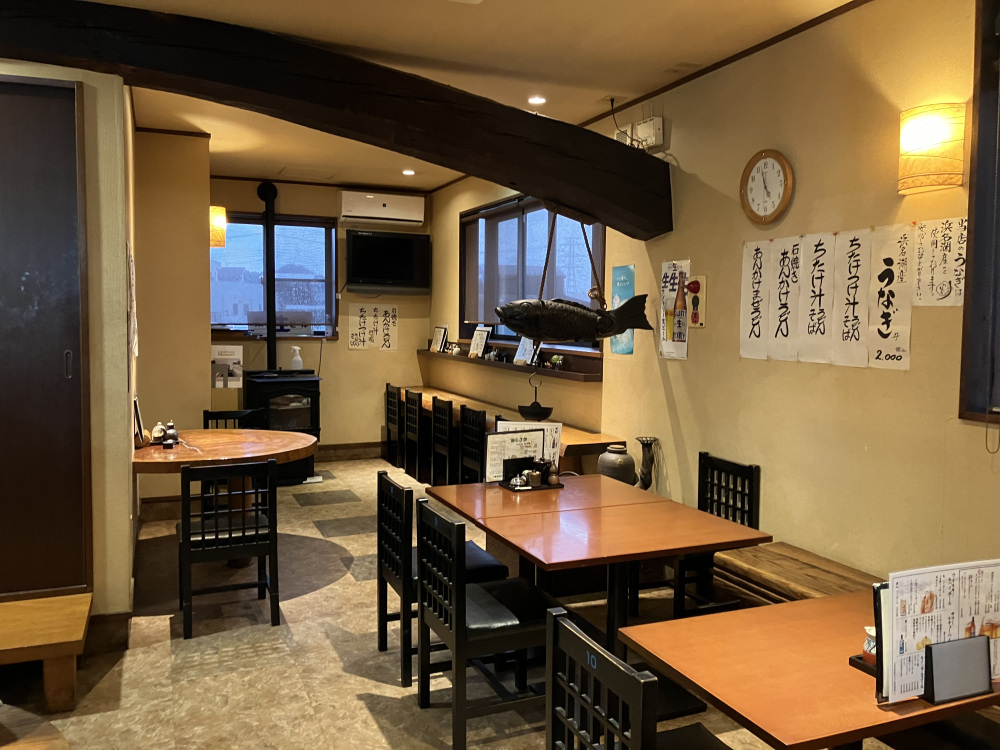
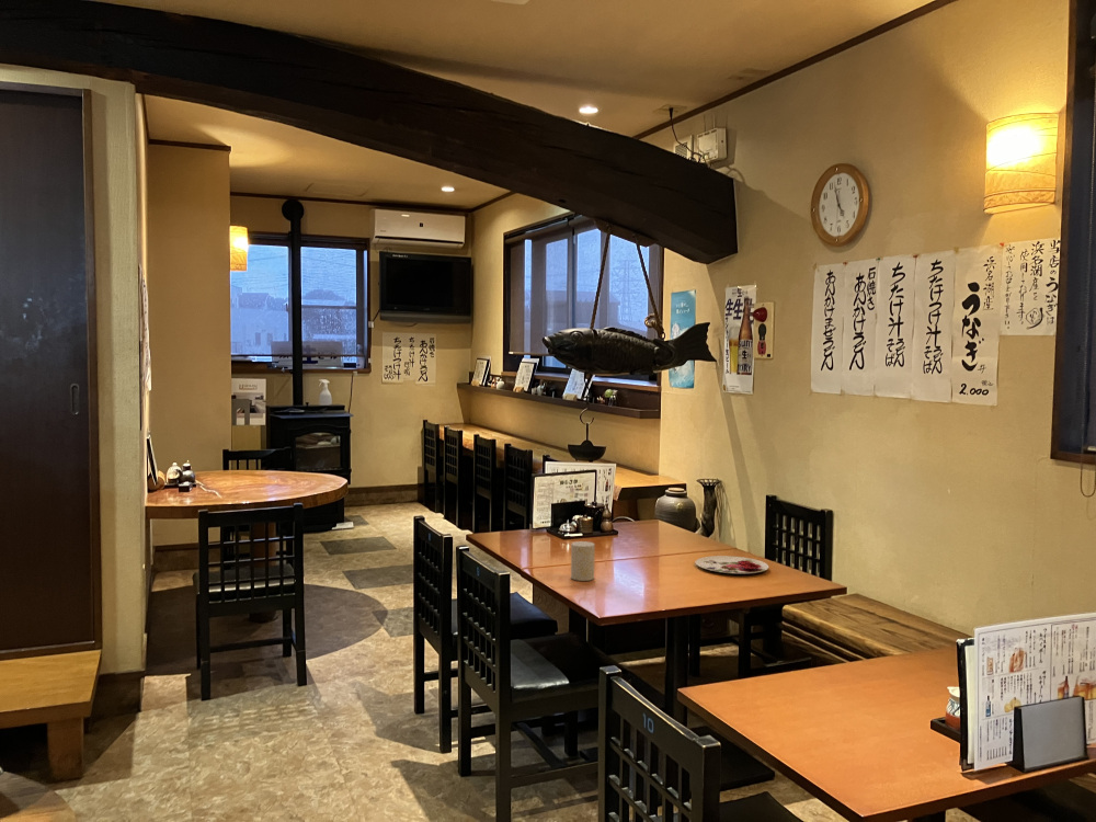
+ plate [695,555,769,575]
+ cup [570,540,596,582]
